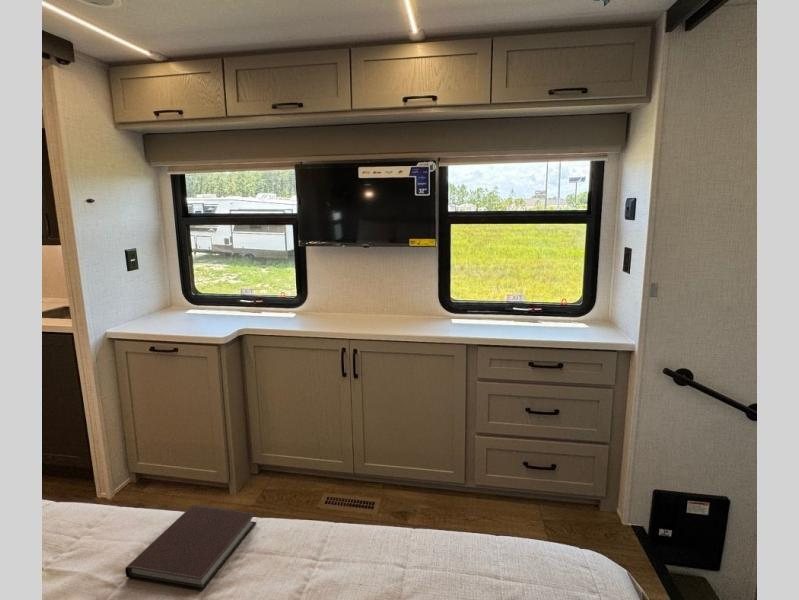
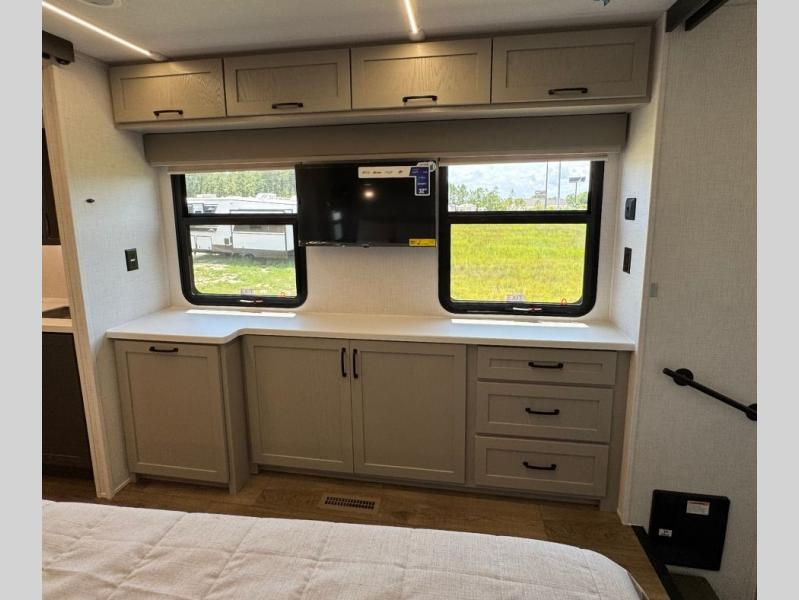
- notebook [124,504,258,592]
